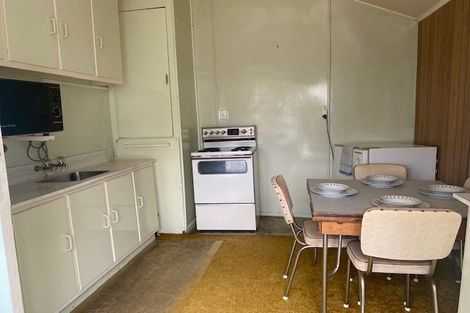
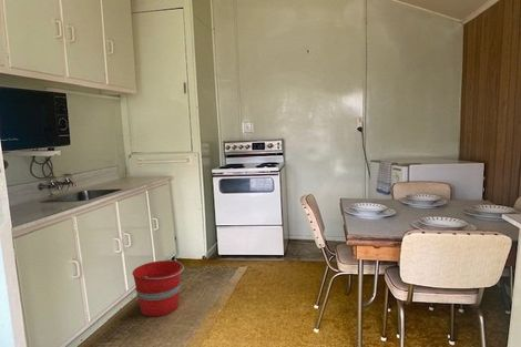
+ bucket [131,258,185,318]
